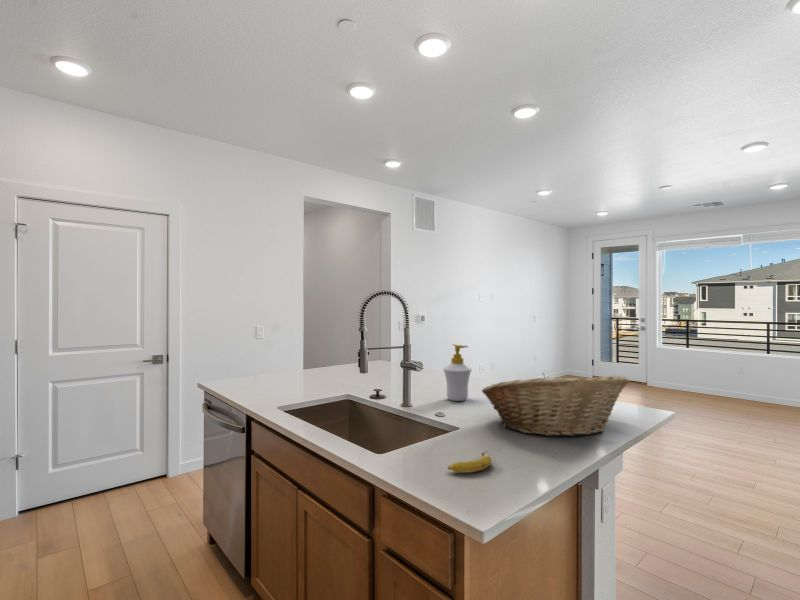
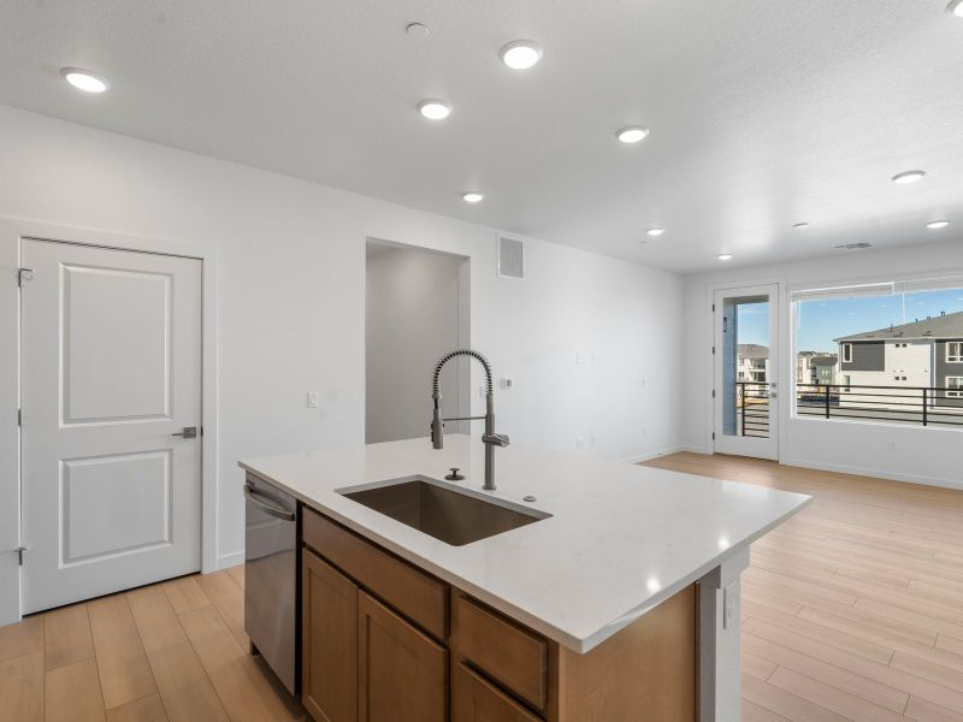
- soap bottle [442,343,473,402]
- banana [447,450,493,474]
- fruit basket [481,372,630,438]
